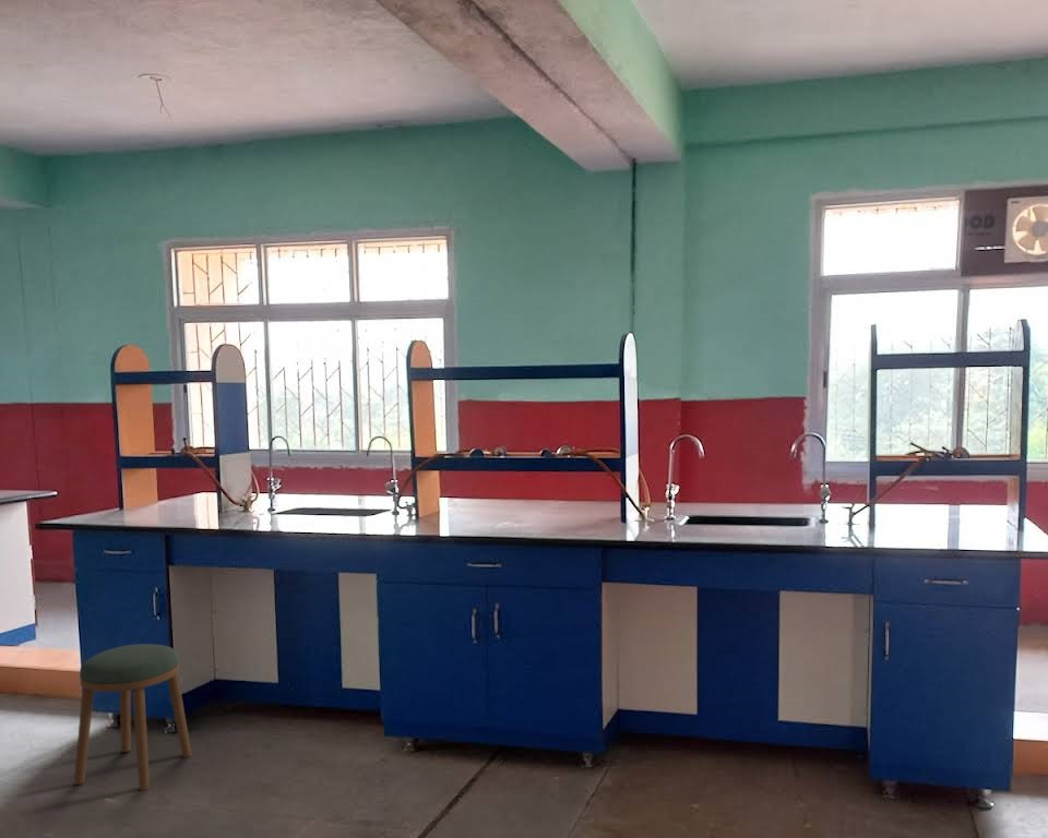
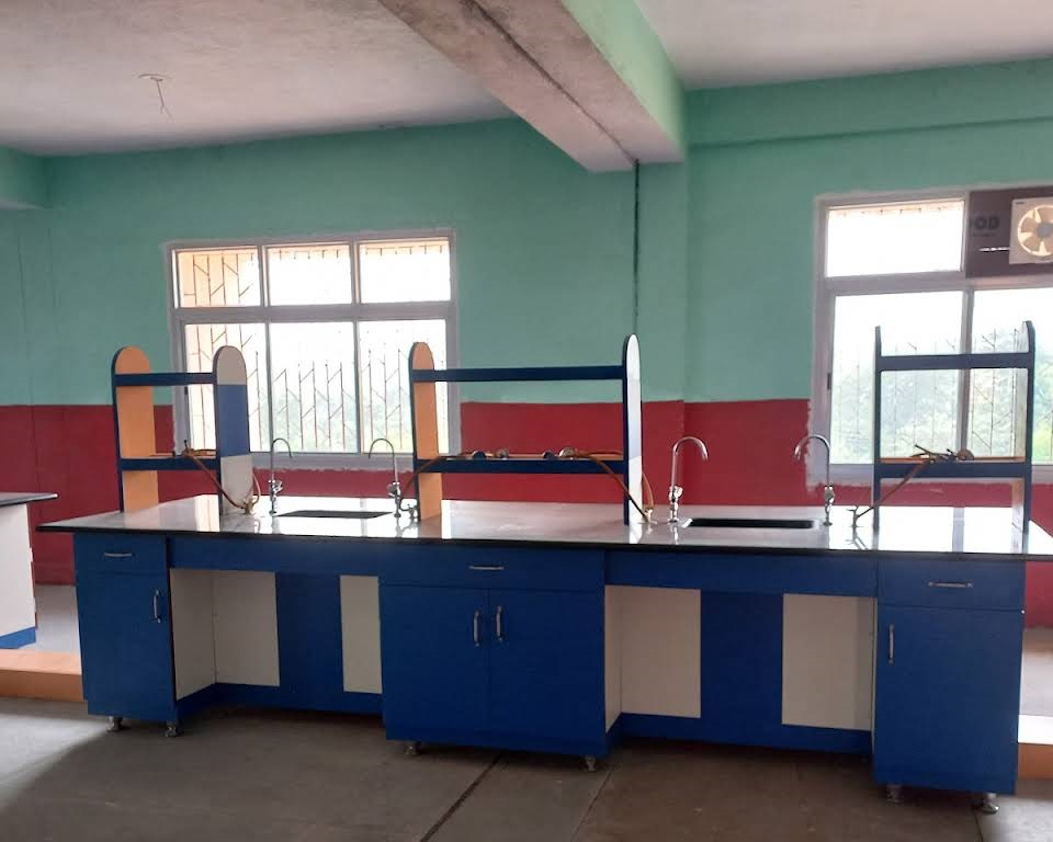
- stool [73,643,192,791]
